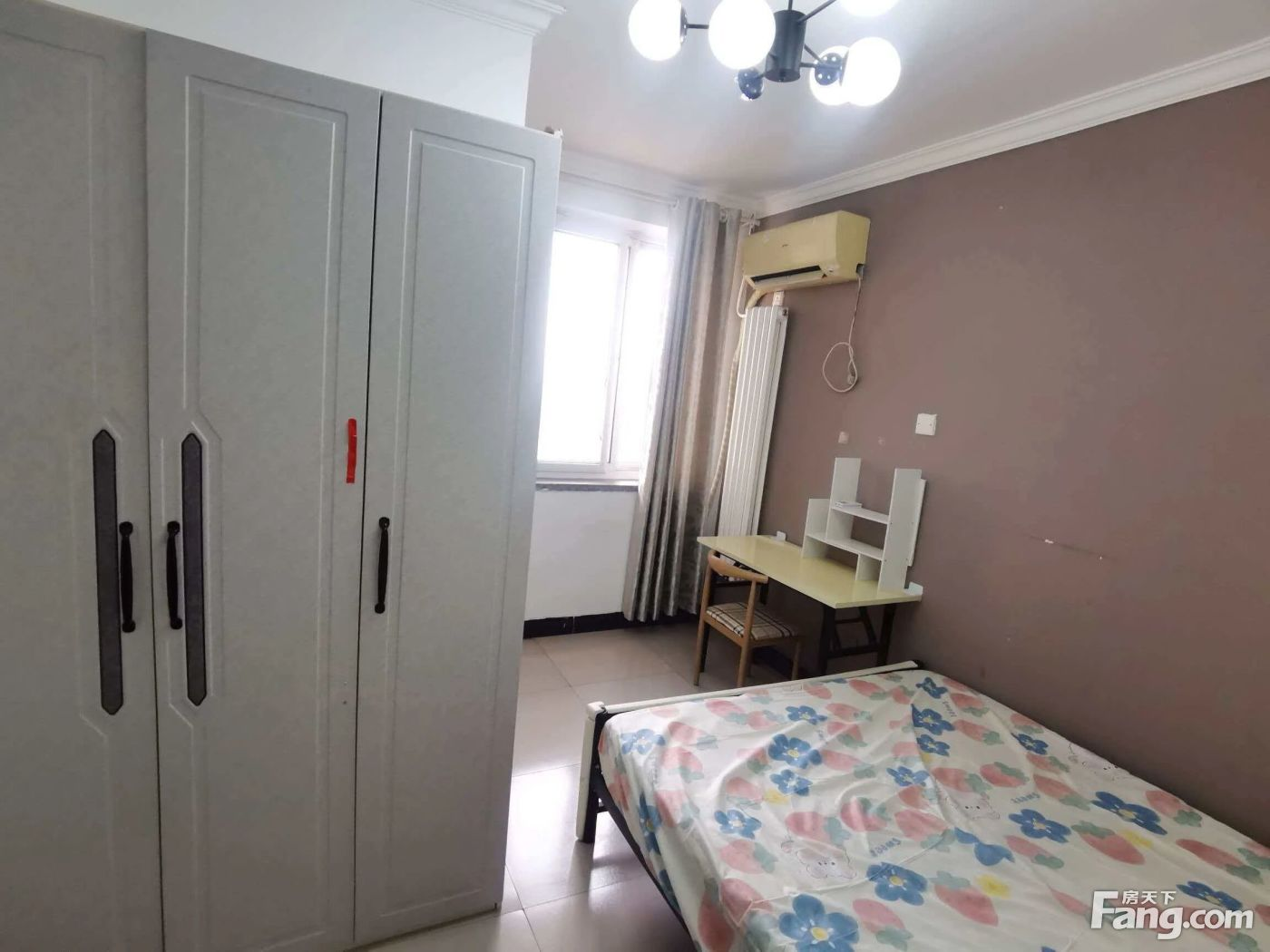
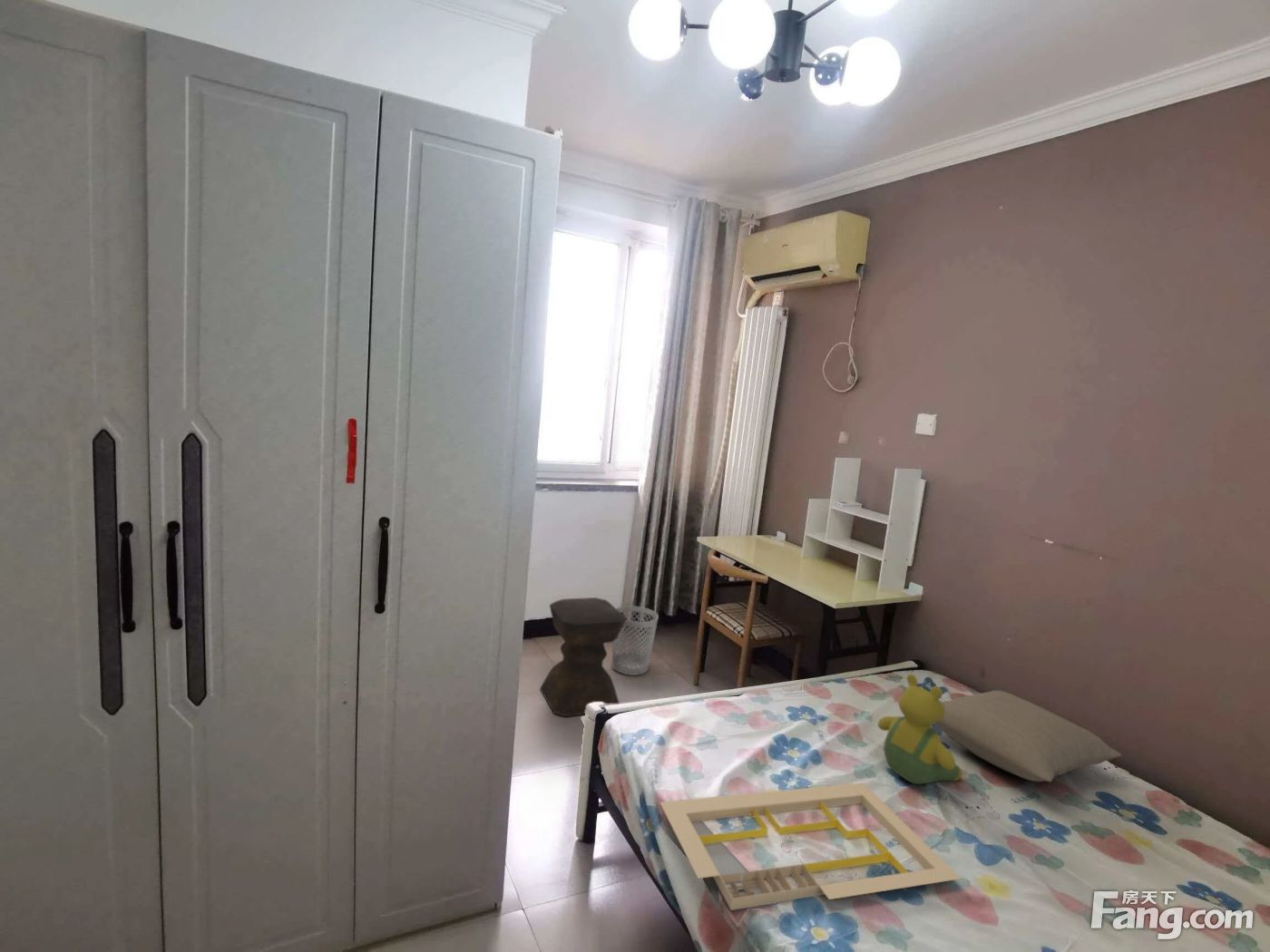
+ teddy bear [877,673,963,785]
+ pillow [933,690,1122,783]
+ serving tray [659,782,962,911]
+ stool [539,597,627,717]
+ wastebasket [611,605,659,676]
